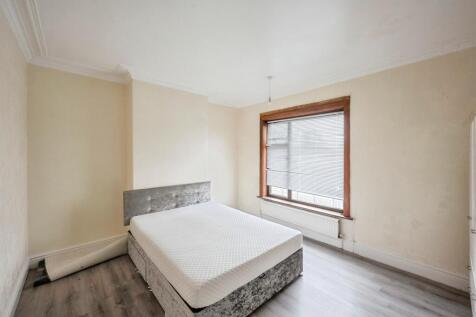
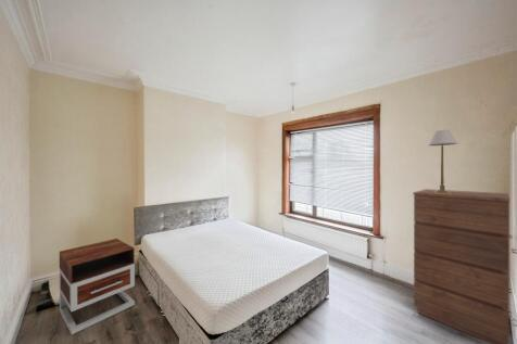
+ dresser [412,188,510,344]
+ table lamp [427,129,458,194]
+ nightstand [59,238,136,335]
